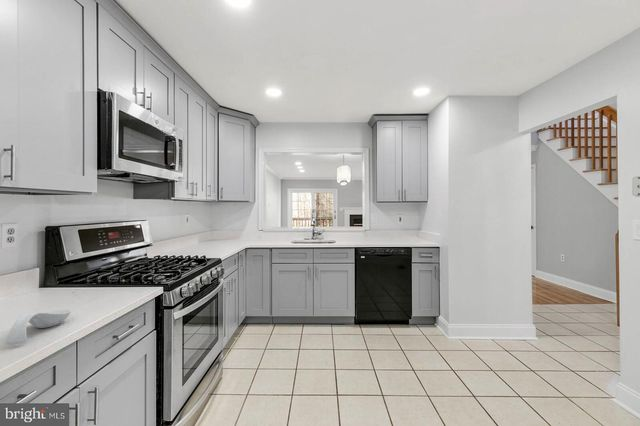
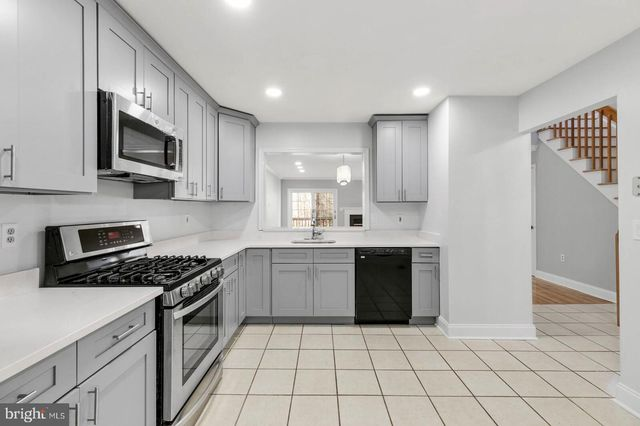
- spoon rest [6,309,72,345]
